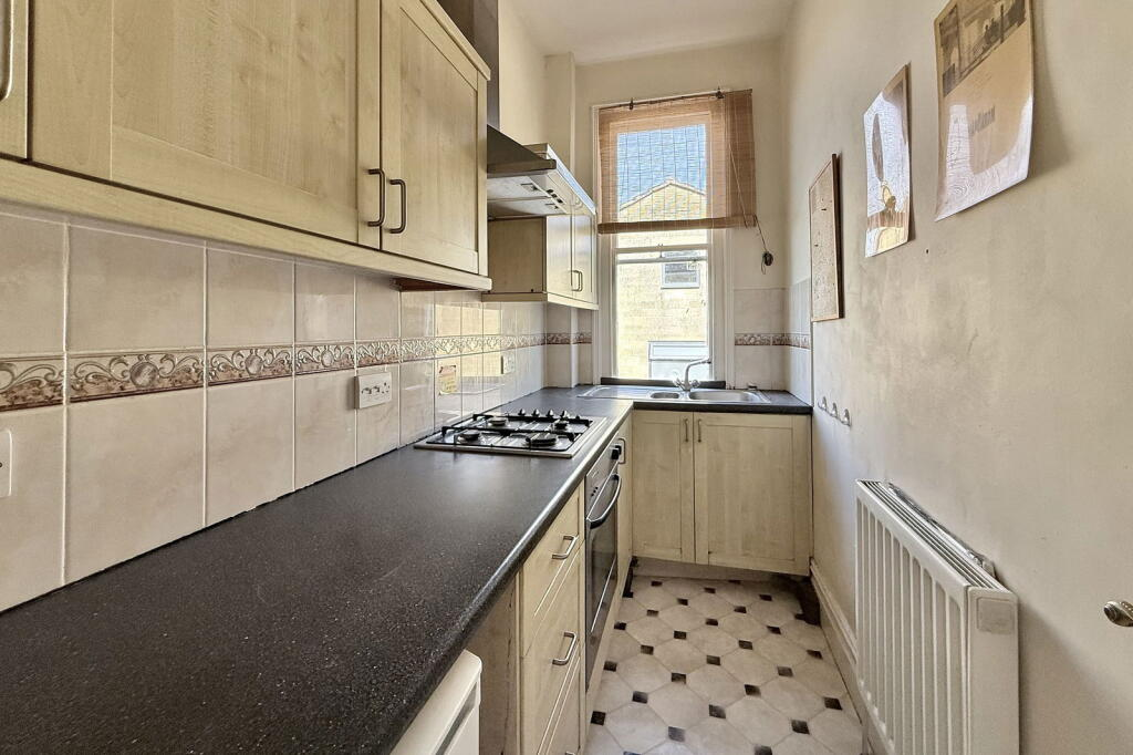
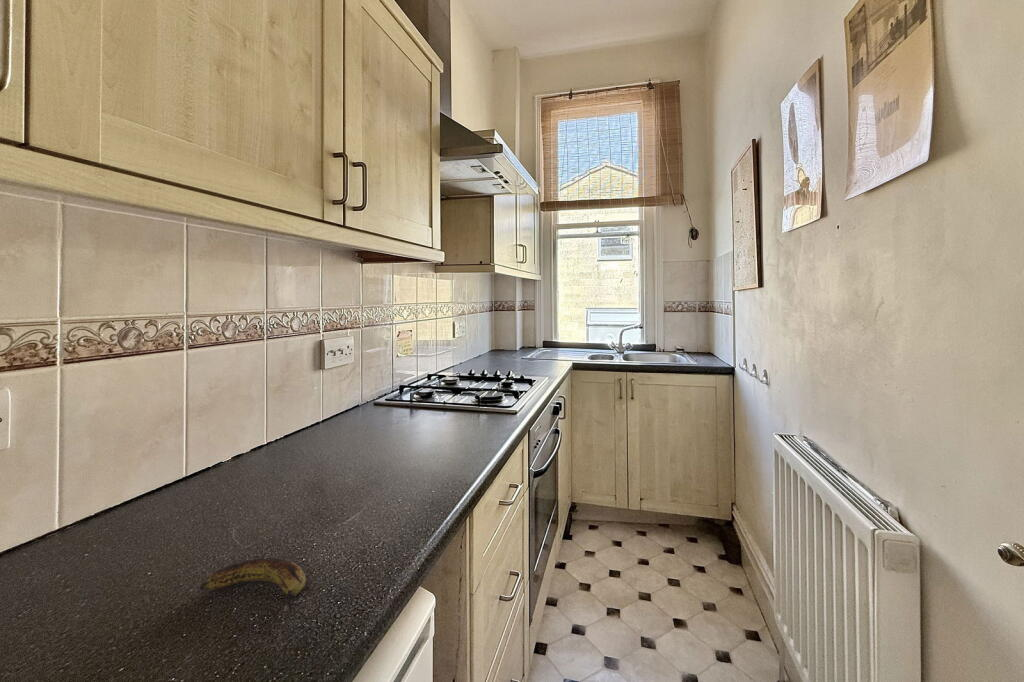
+ banana [199,557,307,613]
